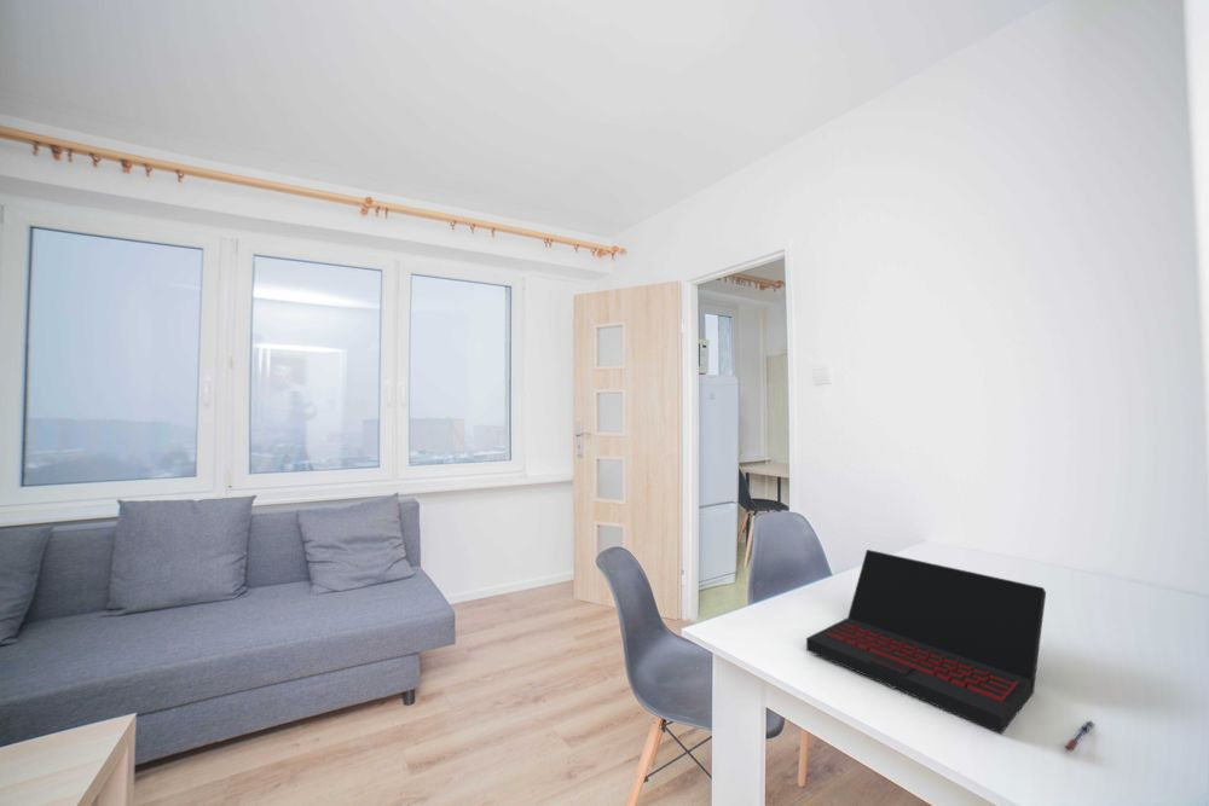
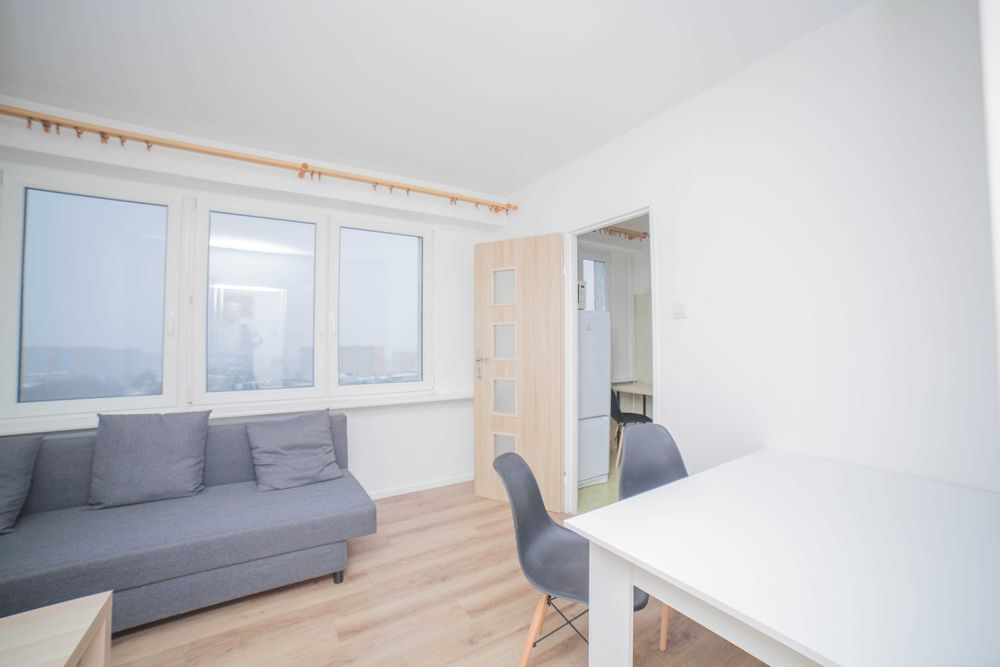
- pen [1063,719,1094,753]
- laptop [805,549,1047,735]
